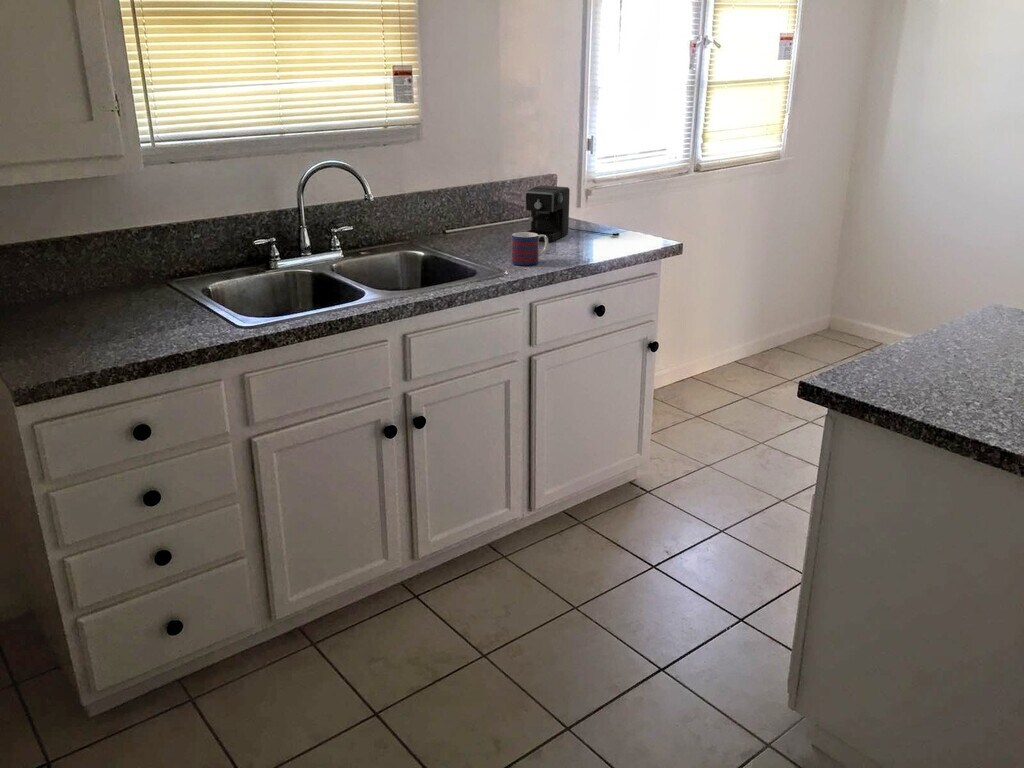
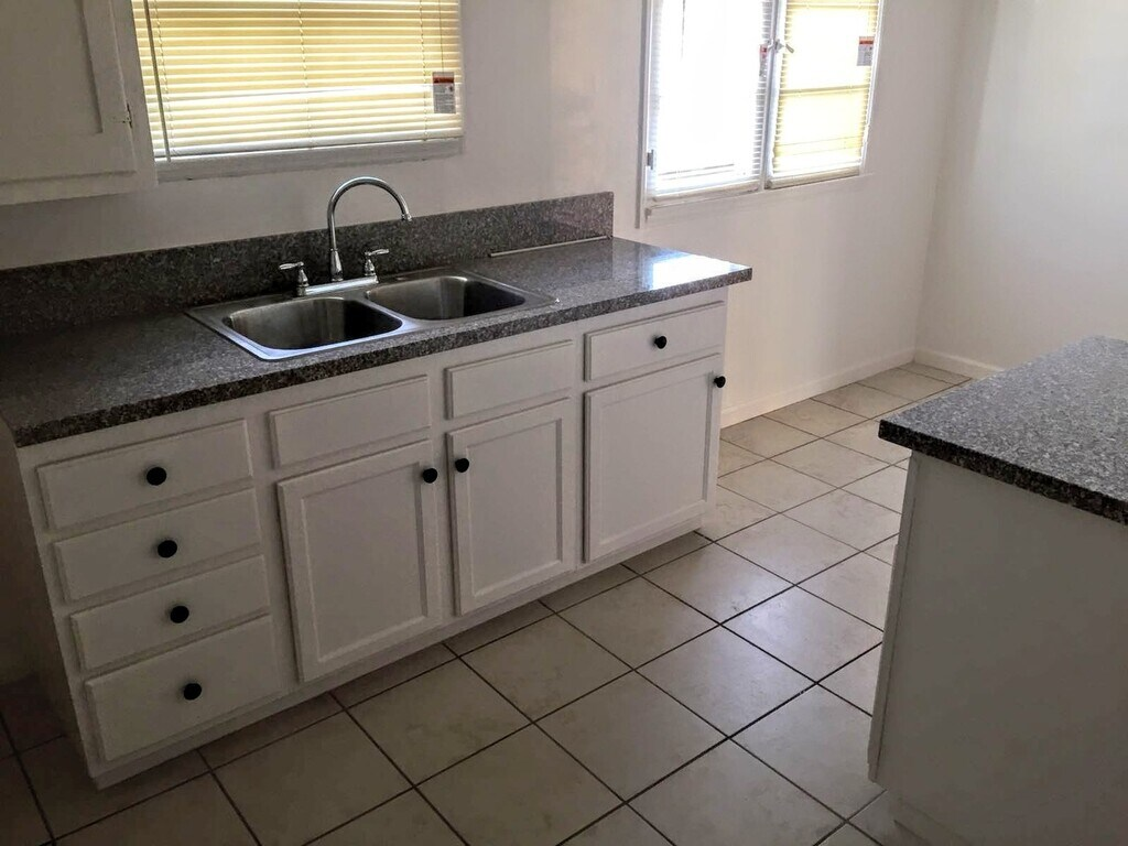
- coffee maker [524,185,620,242]
- mug [510,231,549,266]
